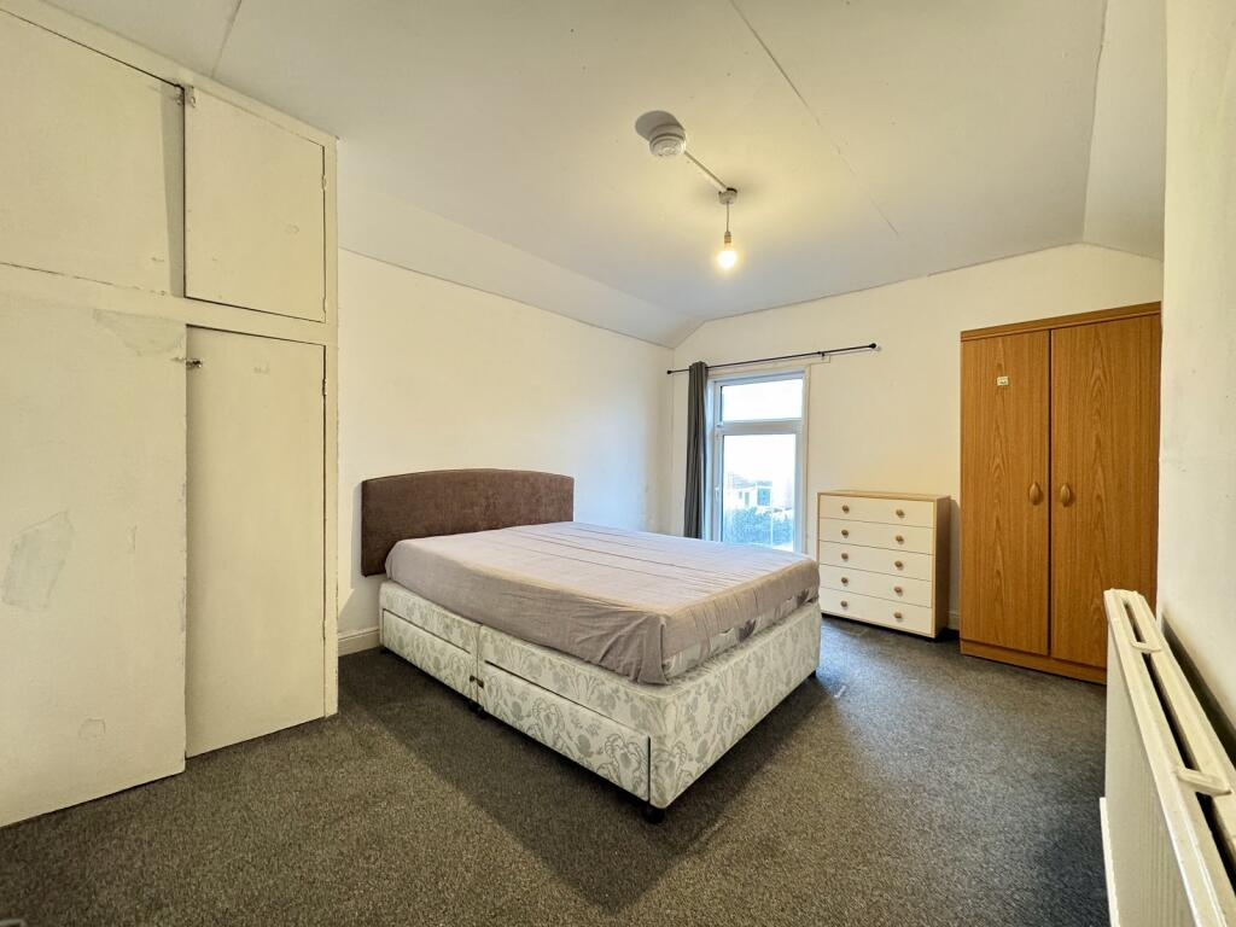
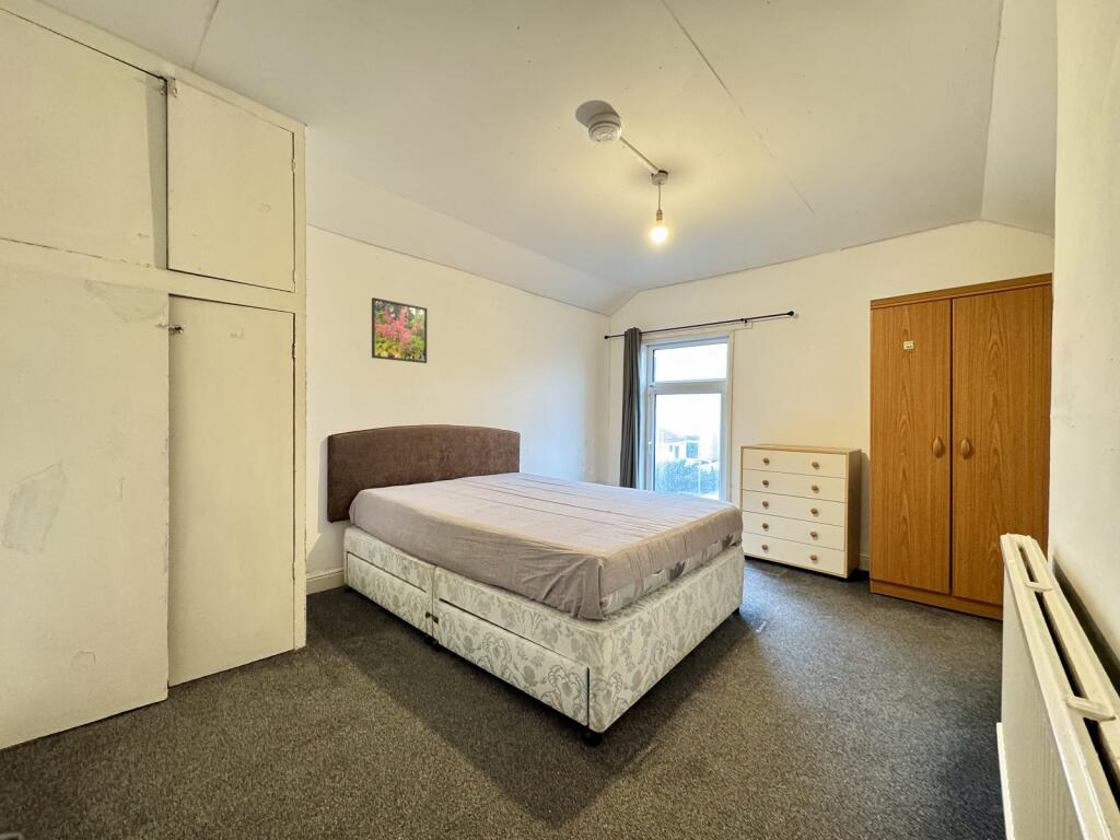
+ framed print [371,296,429,364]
